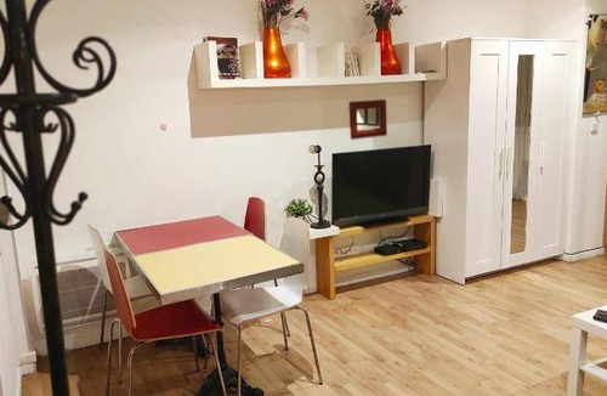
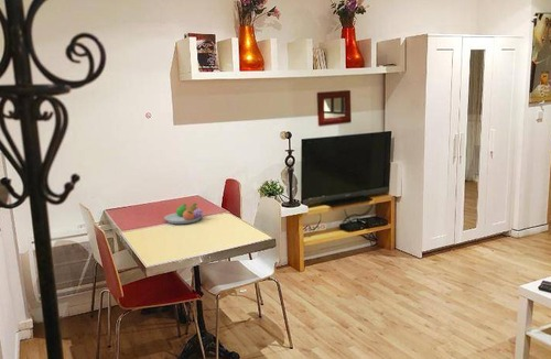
+ fruit bowl [163,203,204,225]
